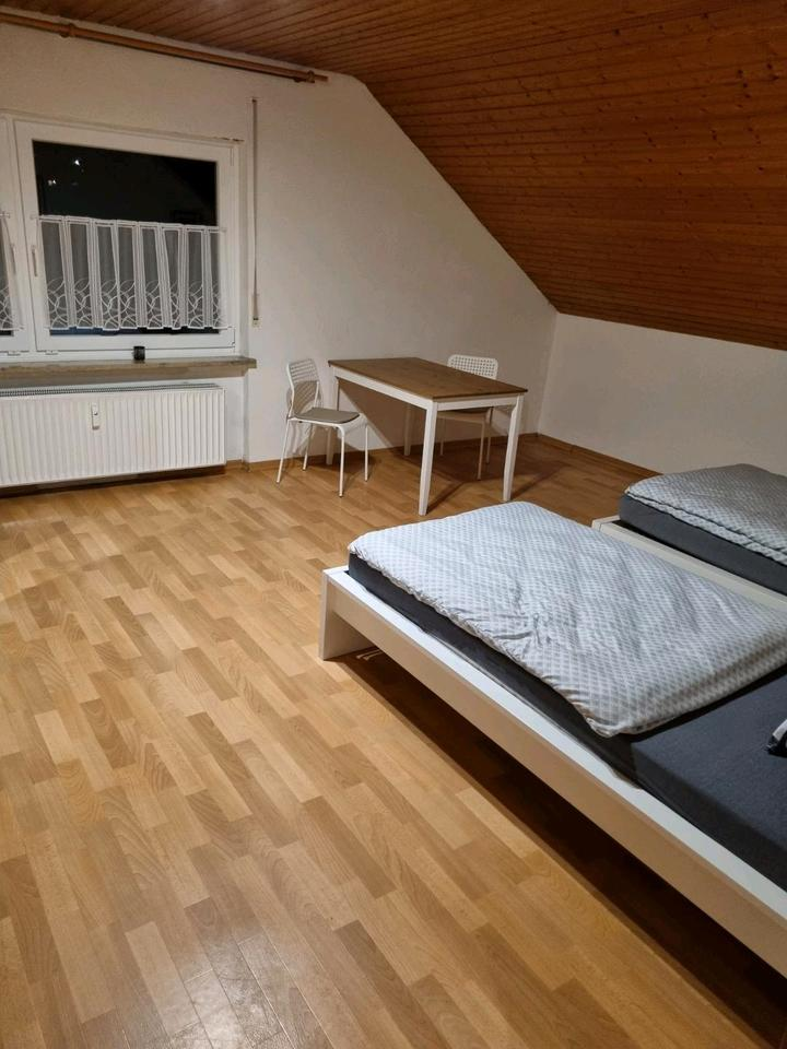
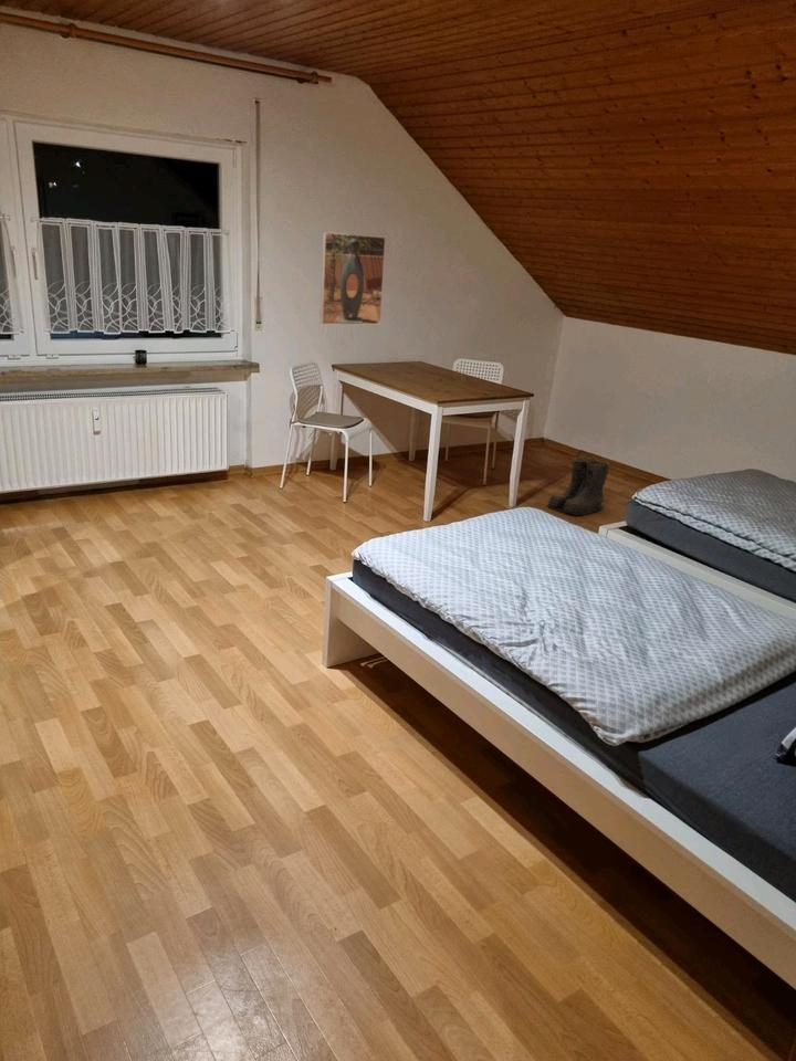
+ boots [546,455,611,516]
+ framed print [318,231,387,326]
